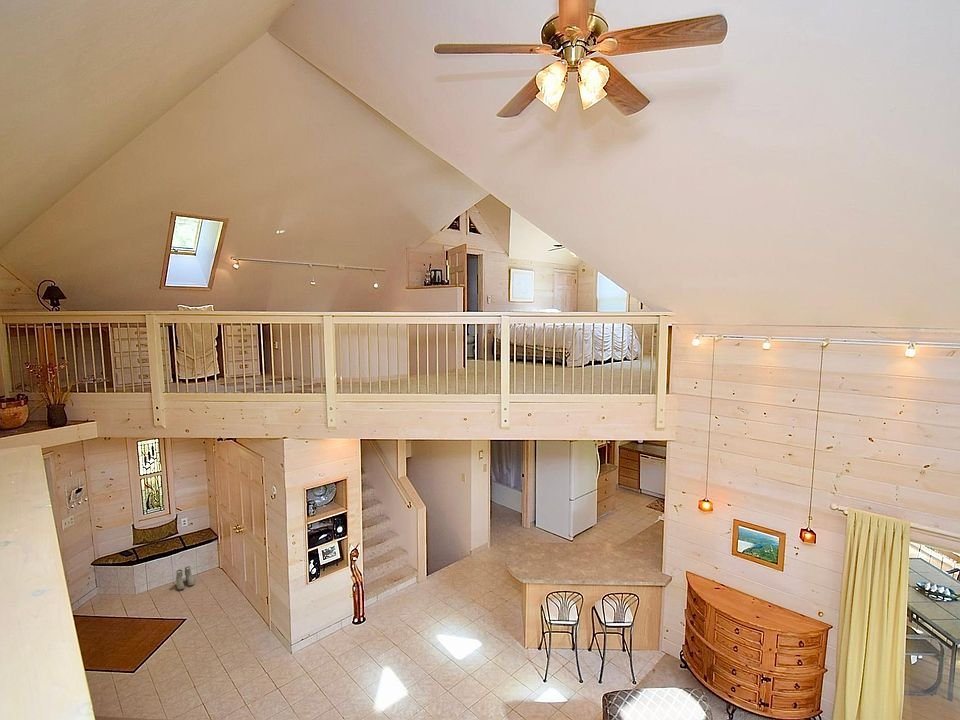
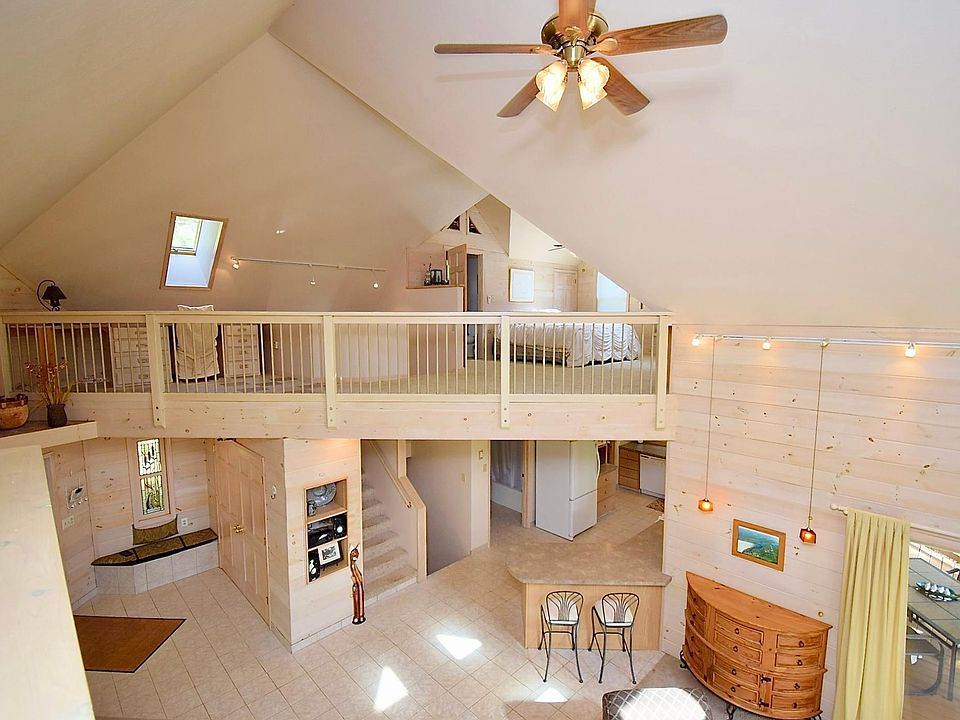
- boots [175,565,195,591]
